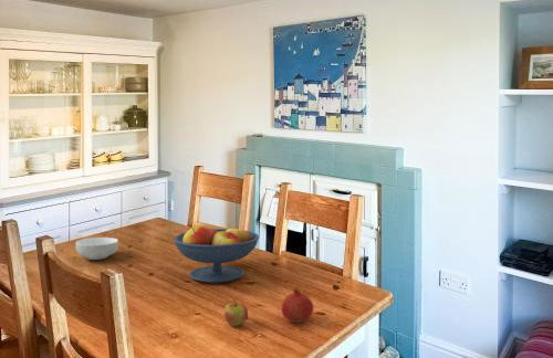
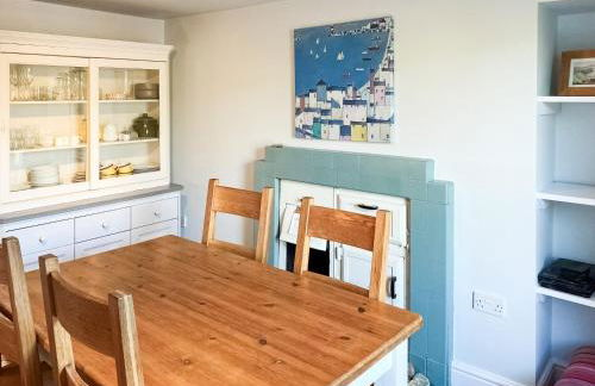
- fruit bowl [173,224,260,283]
- cereal bowl [75,236,119,261]
- fruit [280,287,314,324]
- apple [223,298,249,327]
